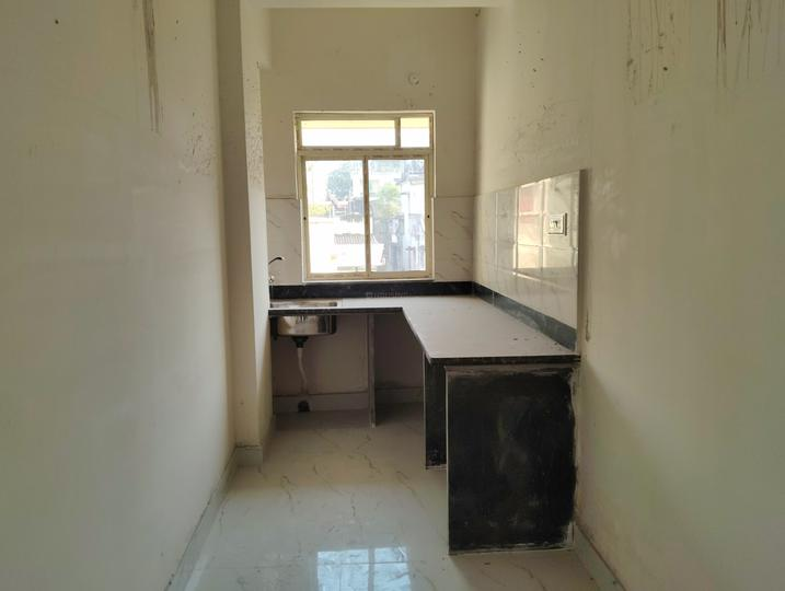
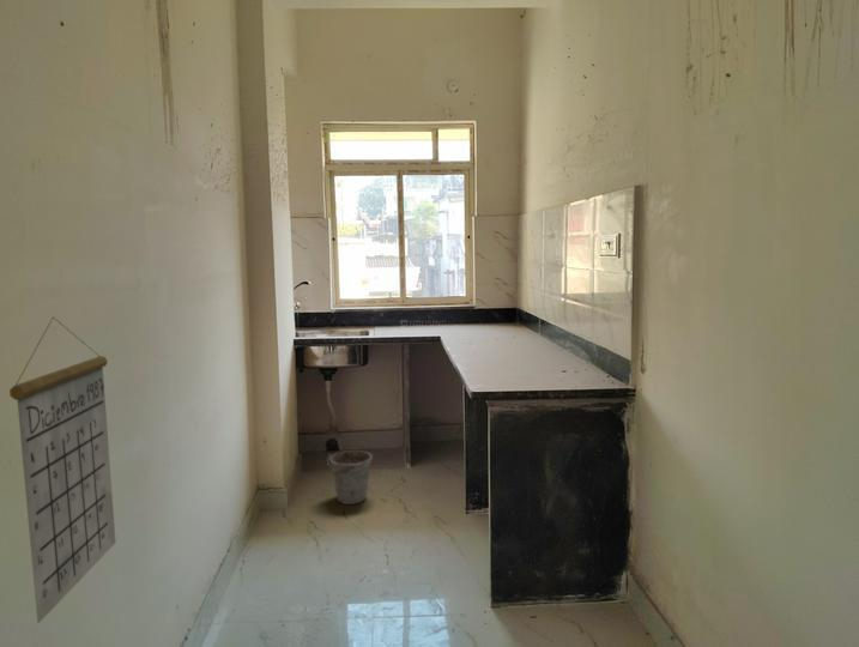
+ calendar [8,316,117,624]
+ bucket [326,449,374,506]
